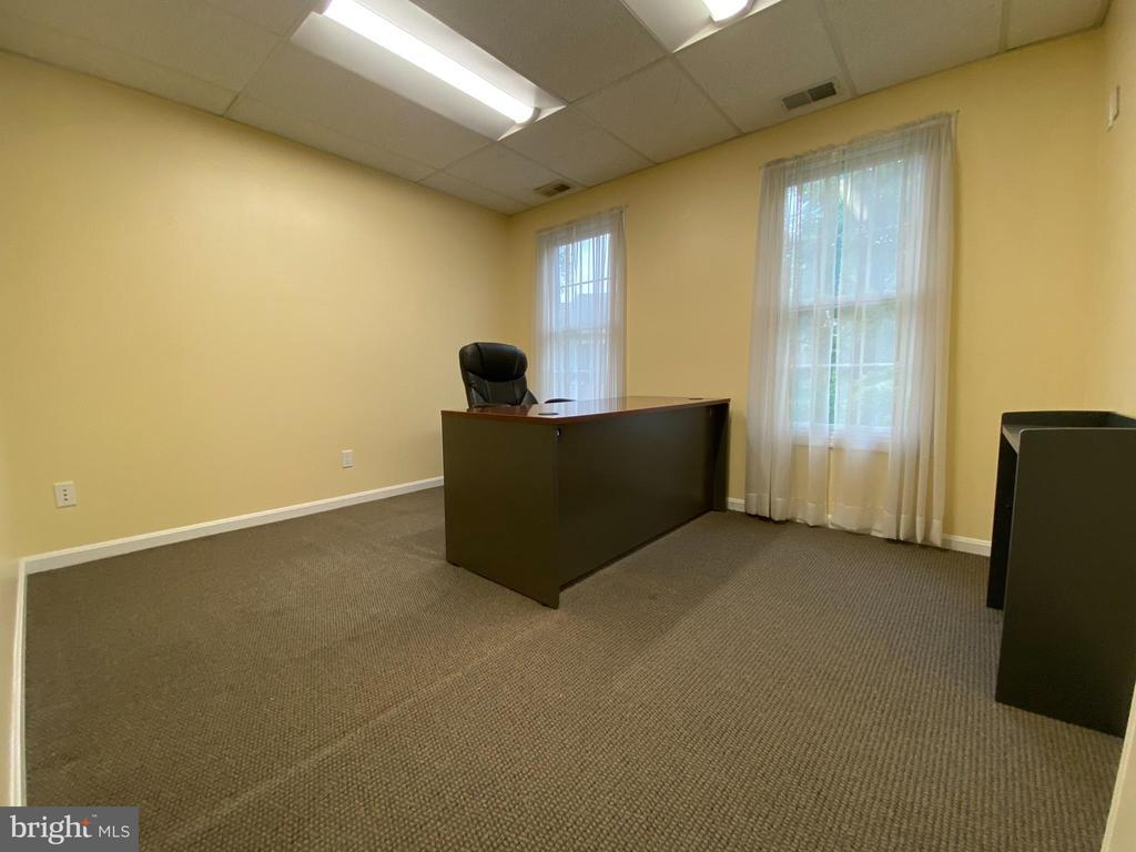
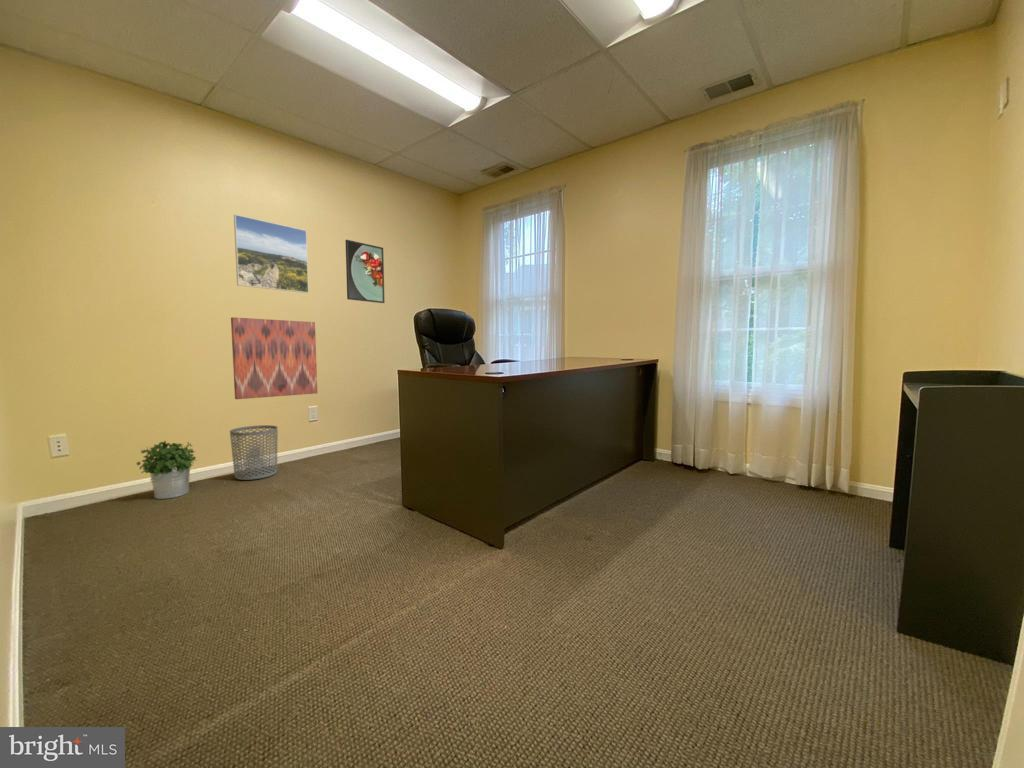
+ wall art [230,316,319,400]
+ waste bin [229,424,279,481]
+ potted plant [135,440,198,500]
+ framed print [344,239,386,304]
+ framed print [233,214,310,294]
